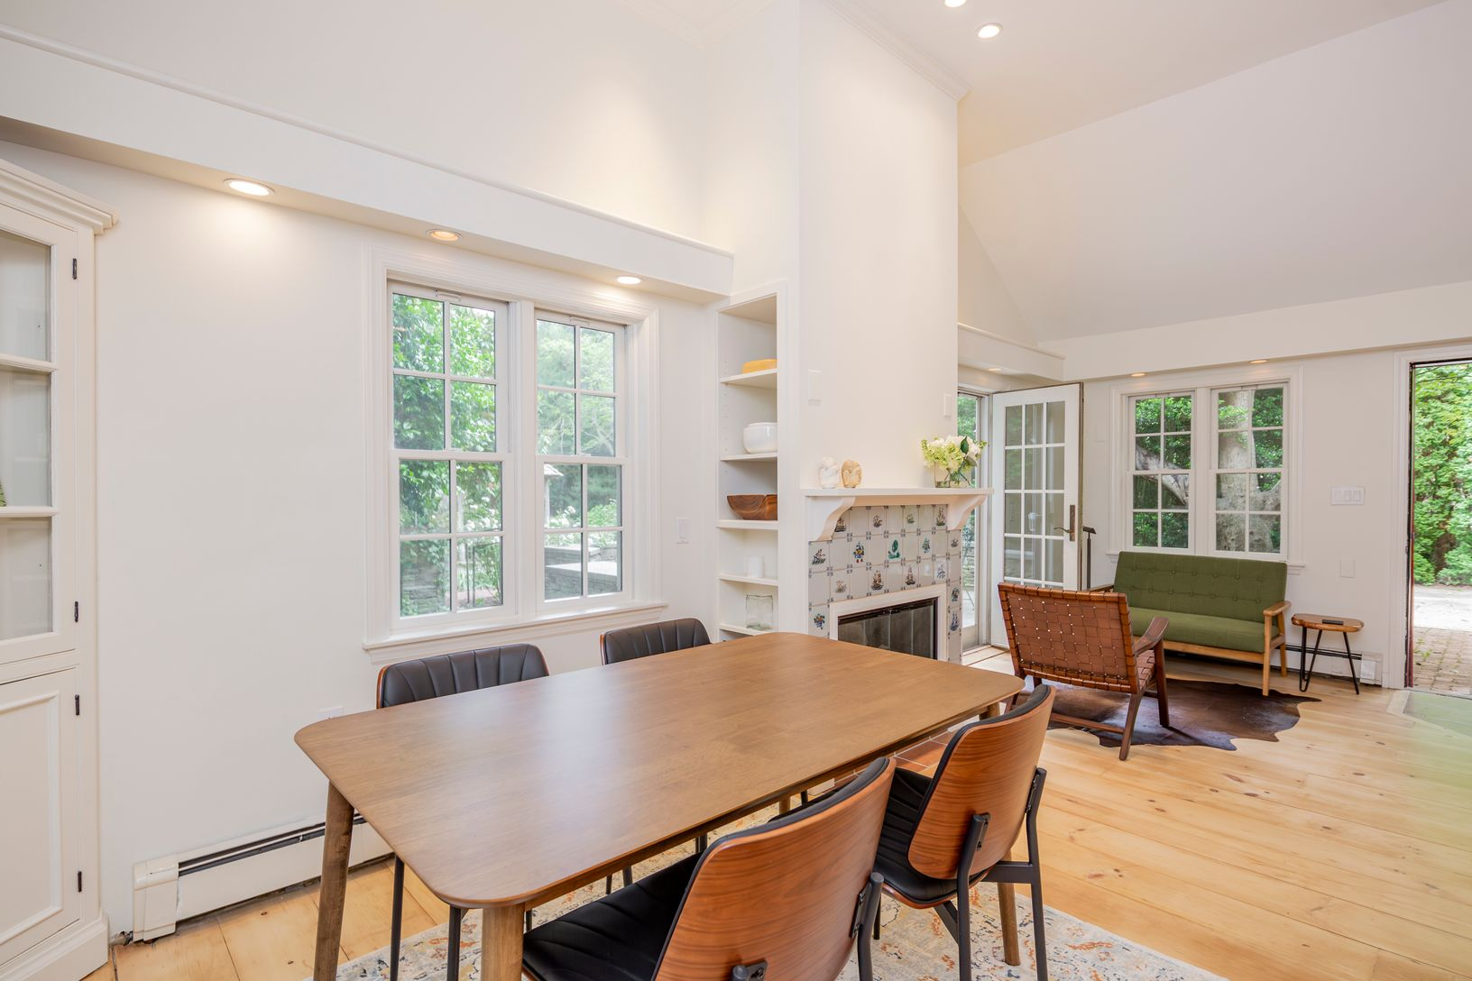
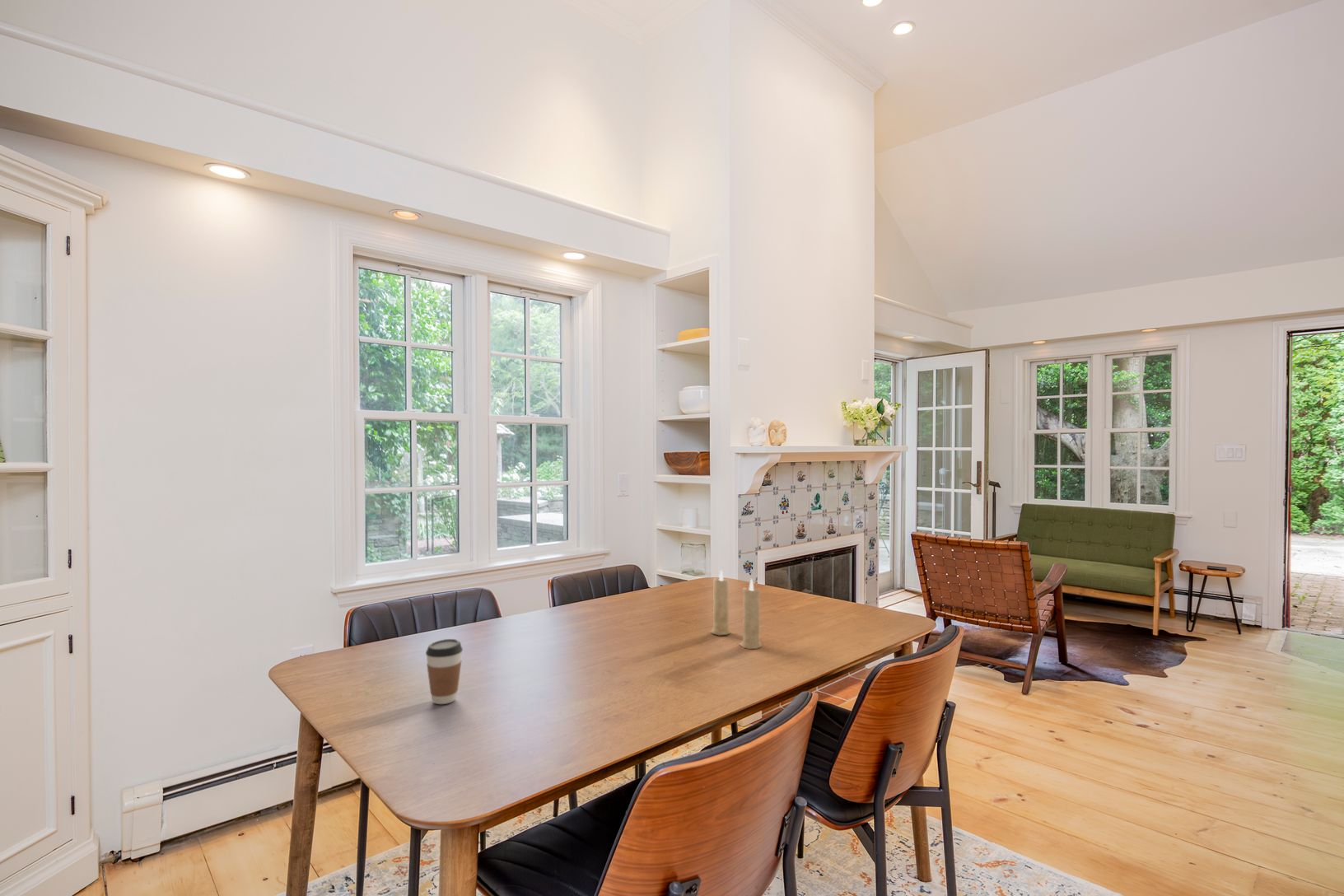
+ candle [709,569,763,650]
+ coffee cup [425,638,464,705]
